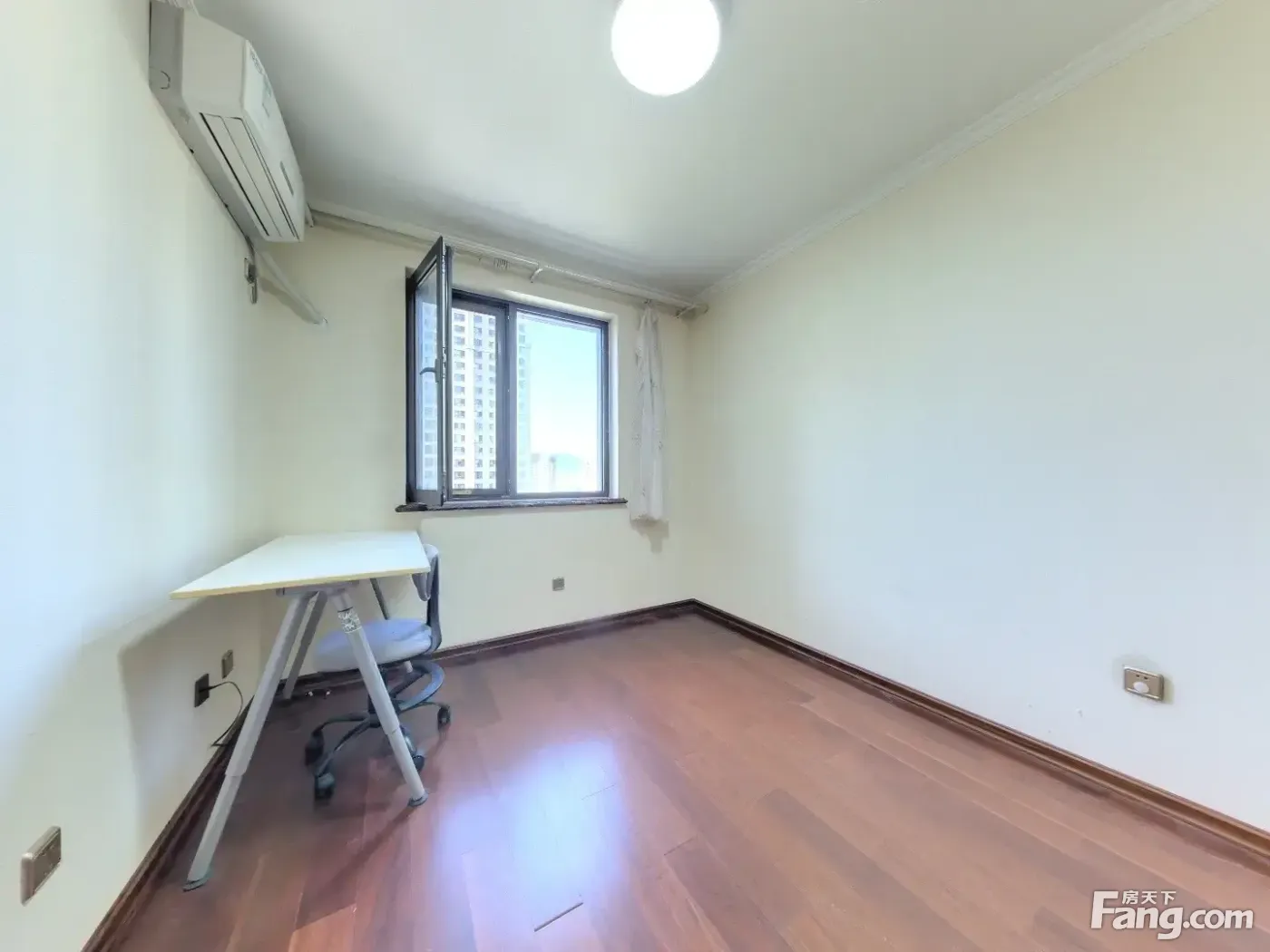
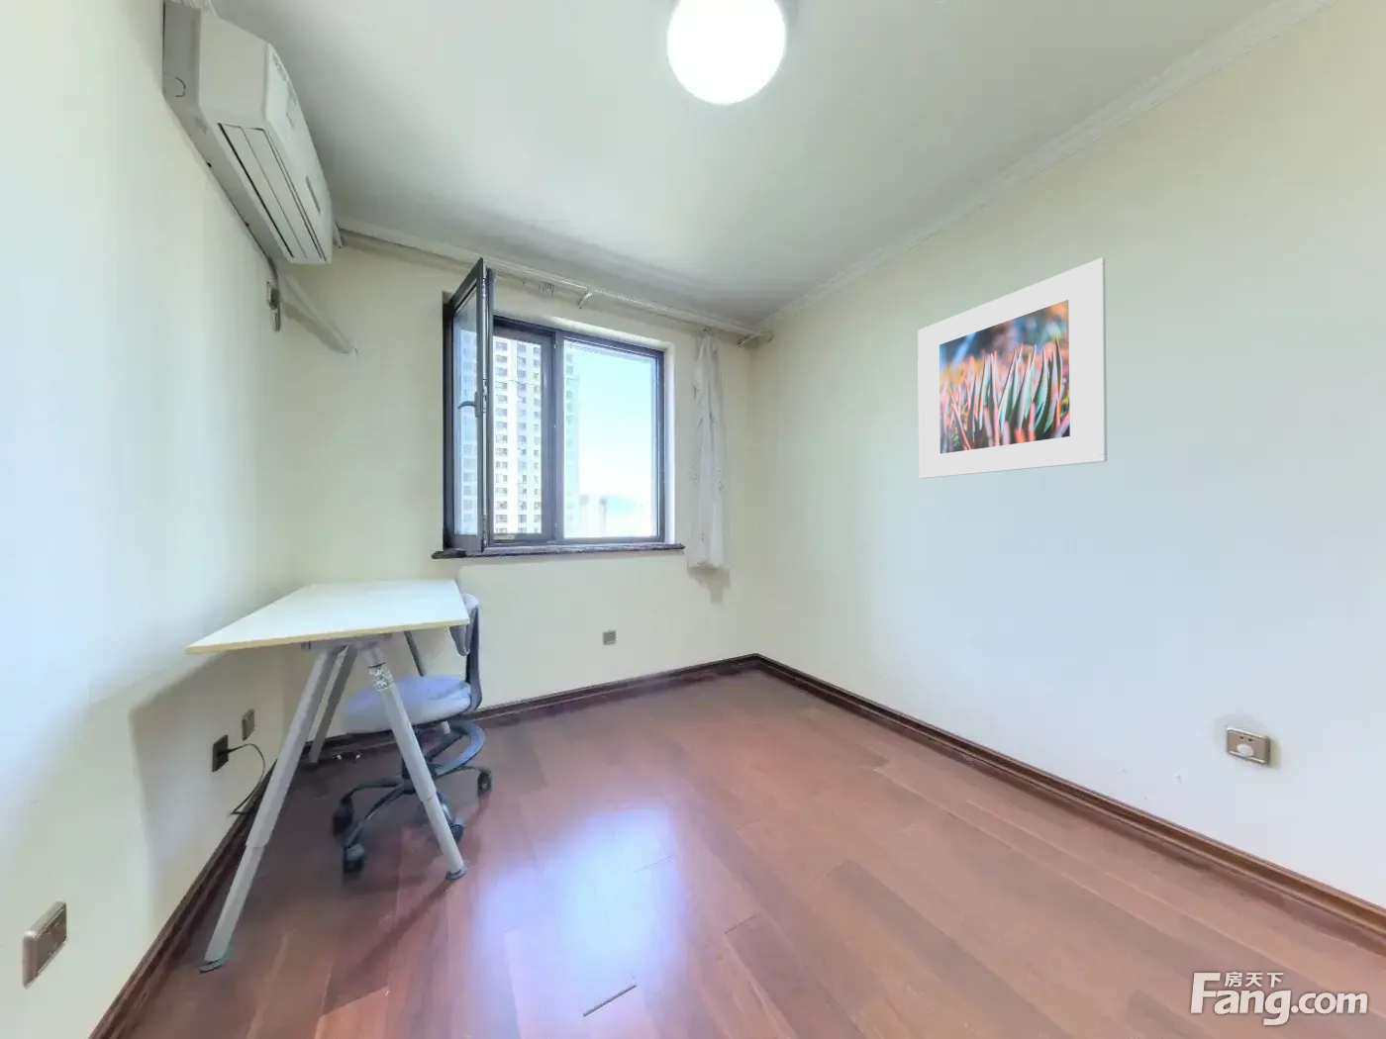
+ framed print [917,256,1108,479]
